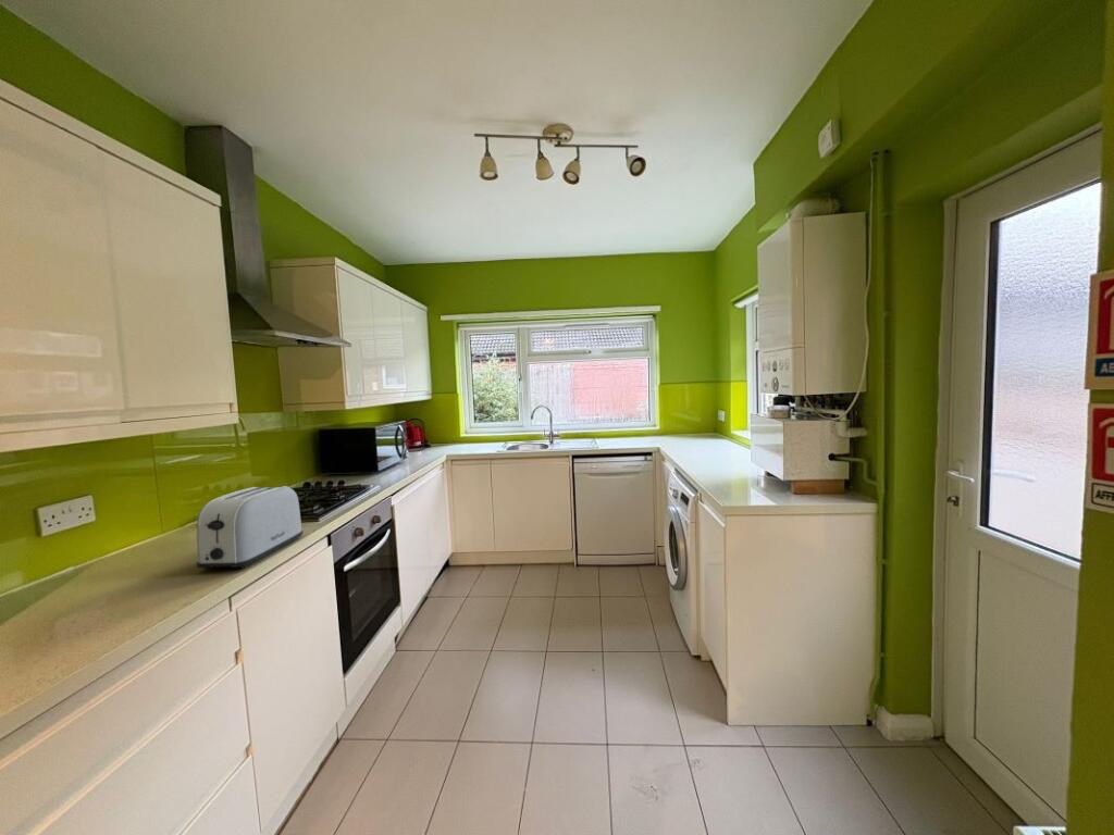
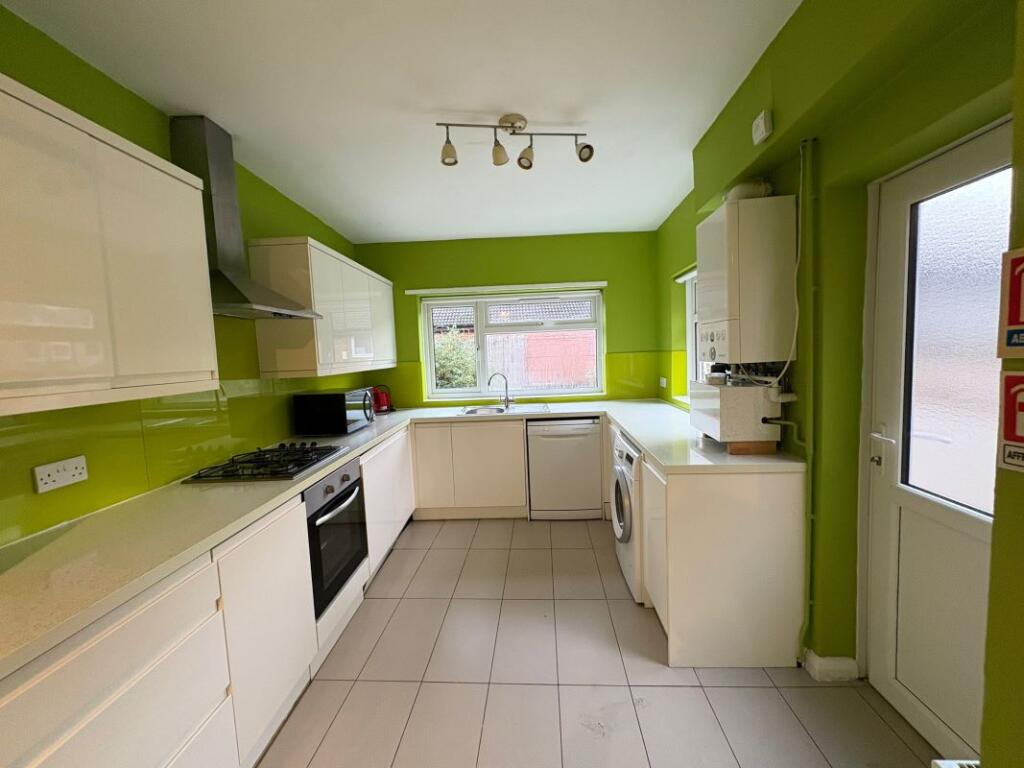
- toaster [196,485,305,570]
